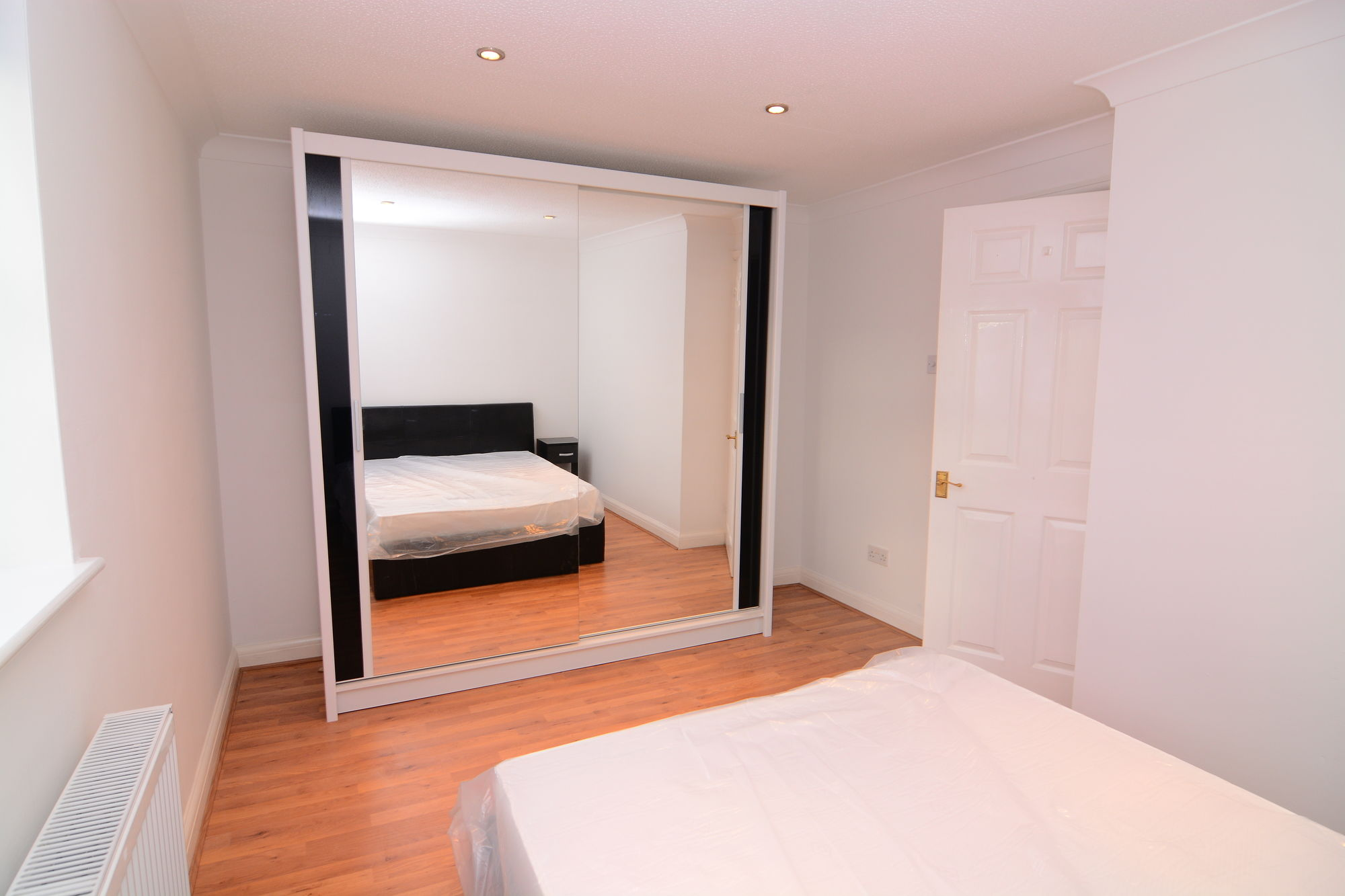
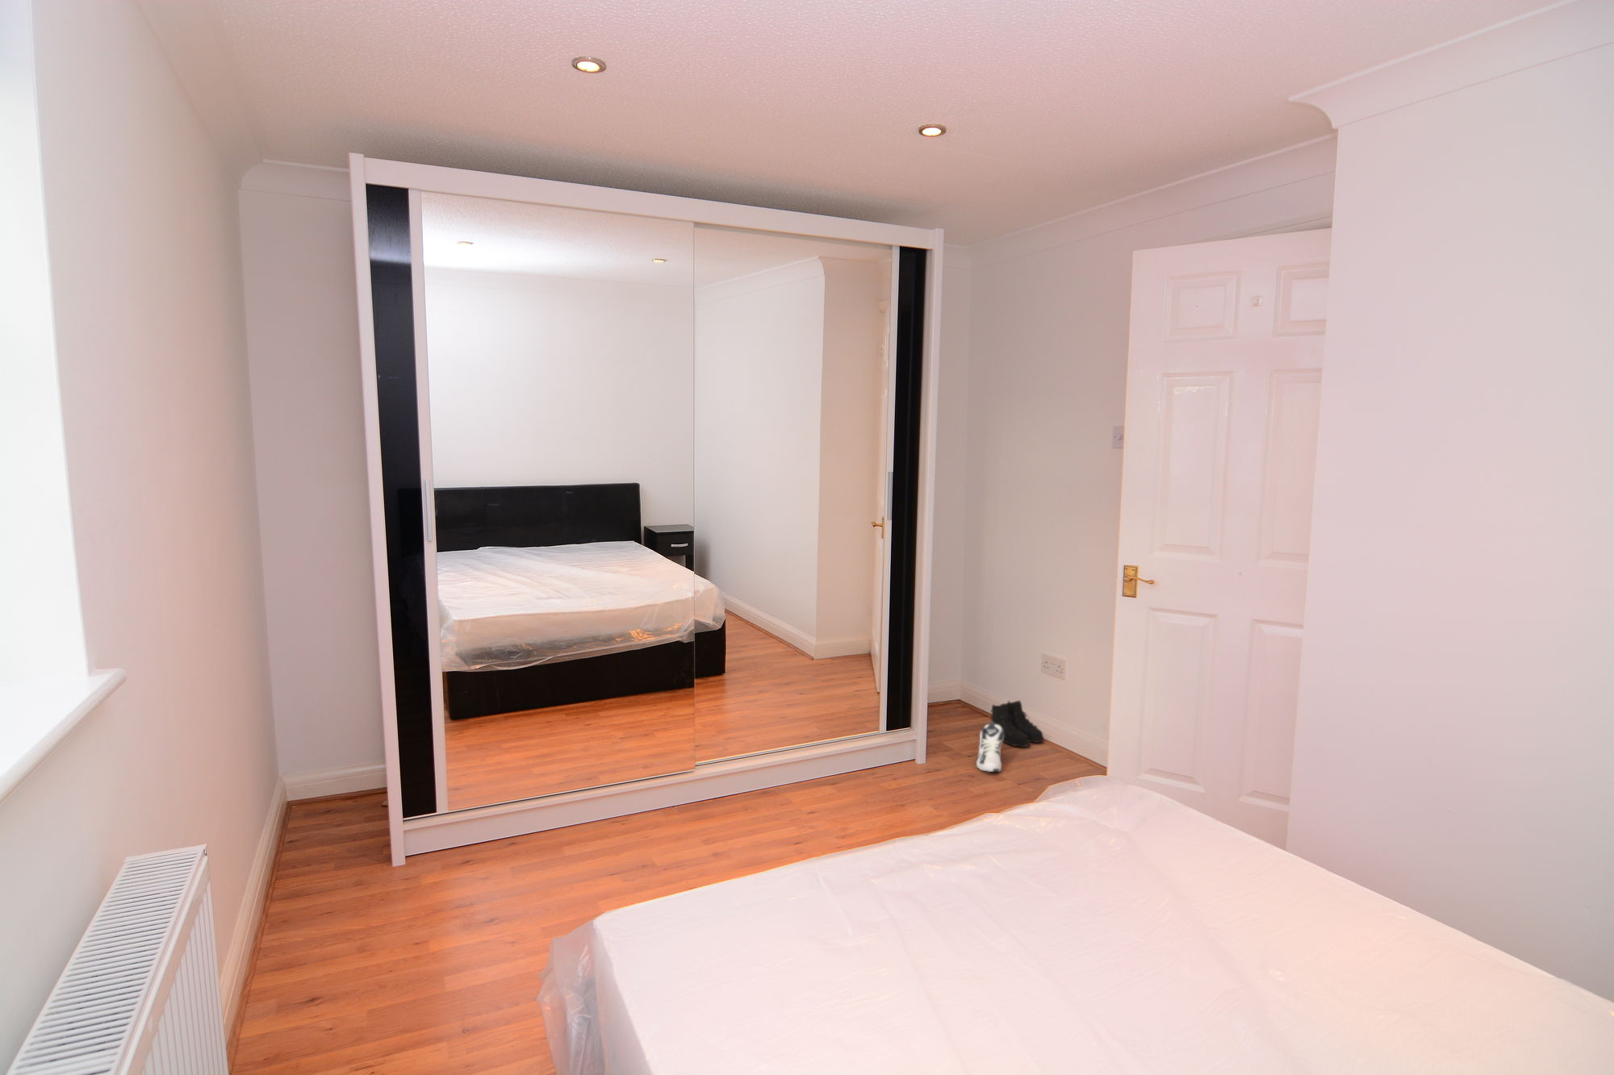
+ sneaker [976,721,1004,773]
+ boots [989,699,1045,747]
